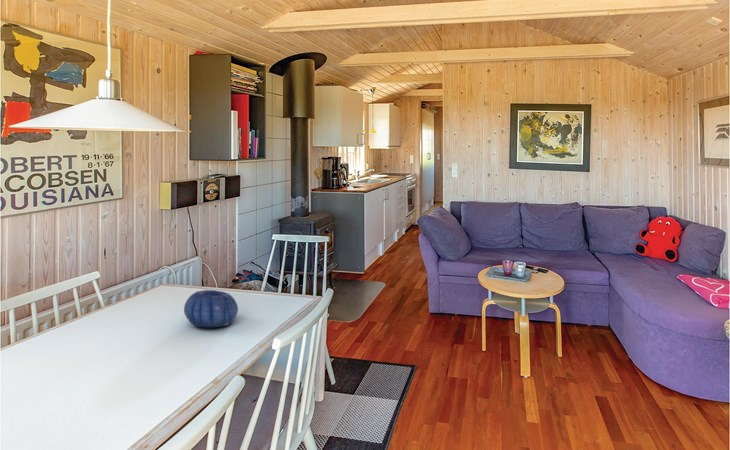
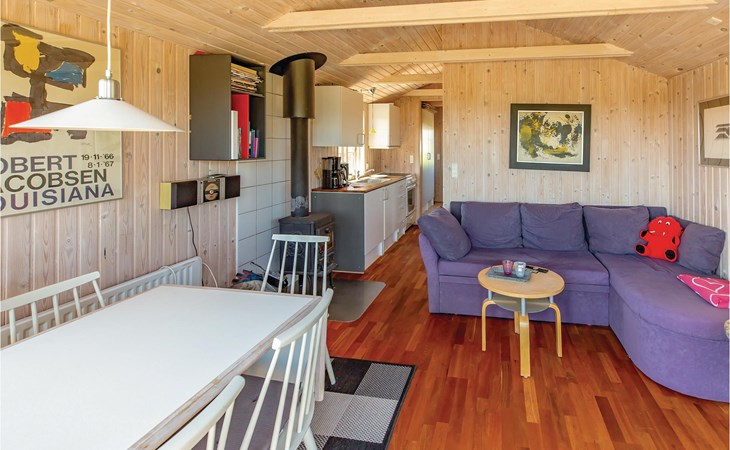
- decorative bowl [183,289,239,328]
